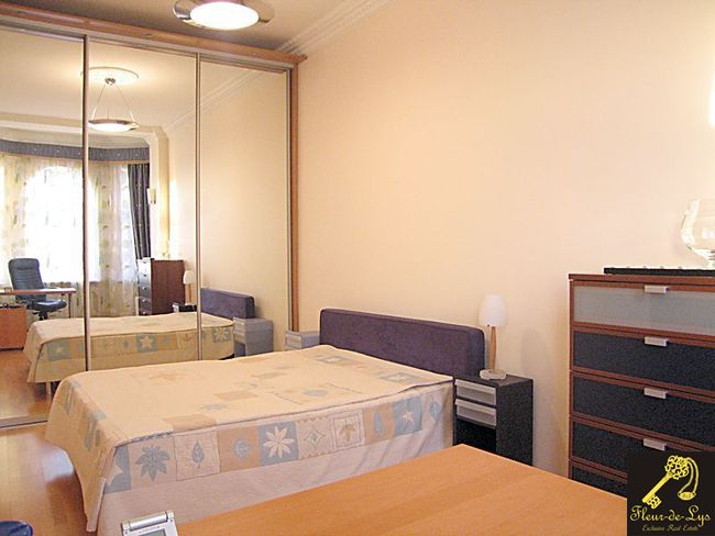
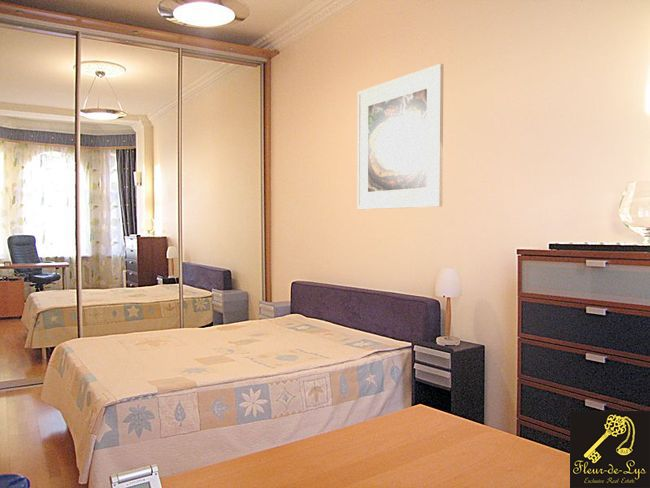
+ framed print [356,63,444,211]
